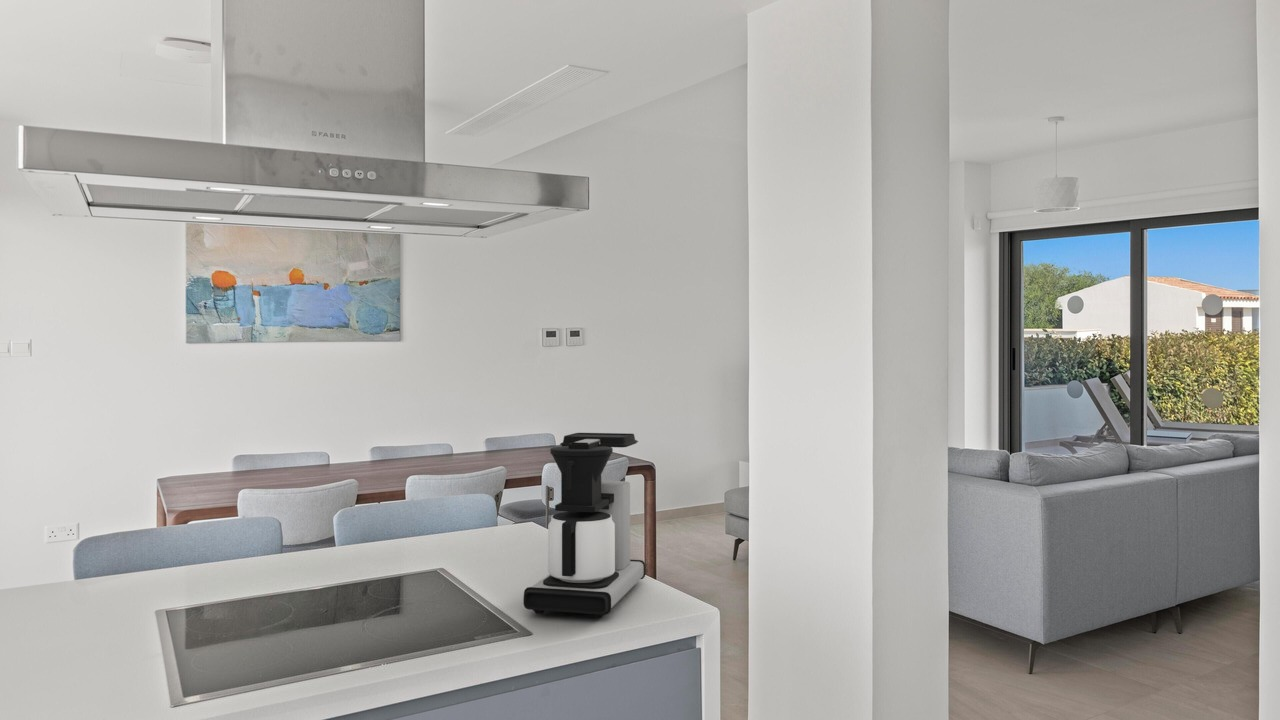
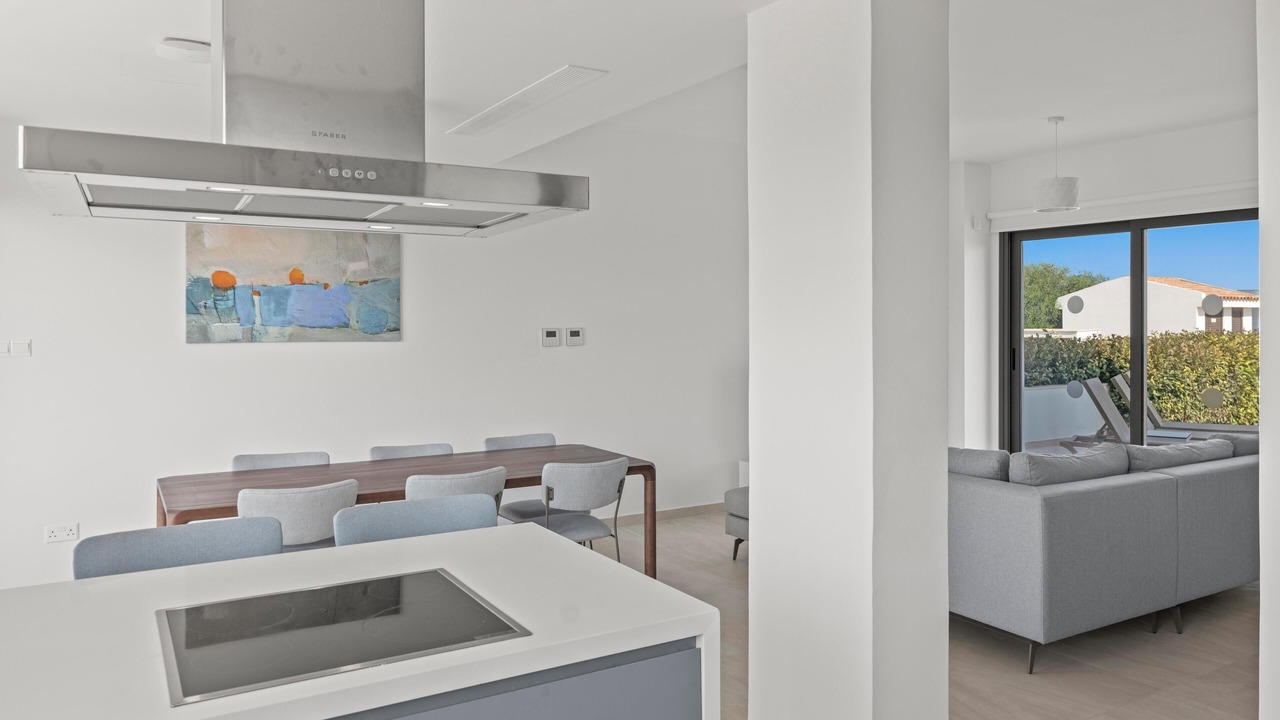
- coffee maker [523,432,646,619]
